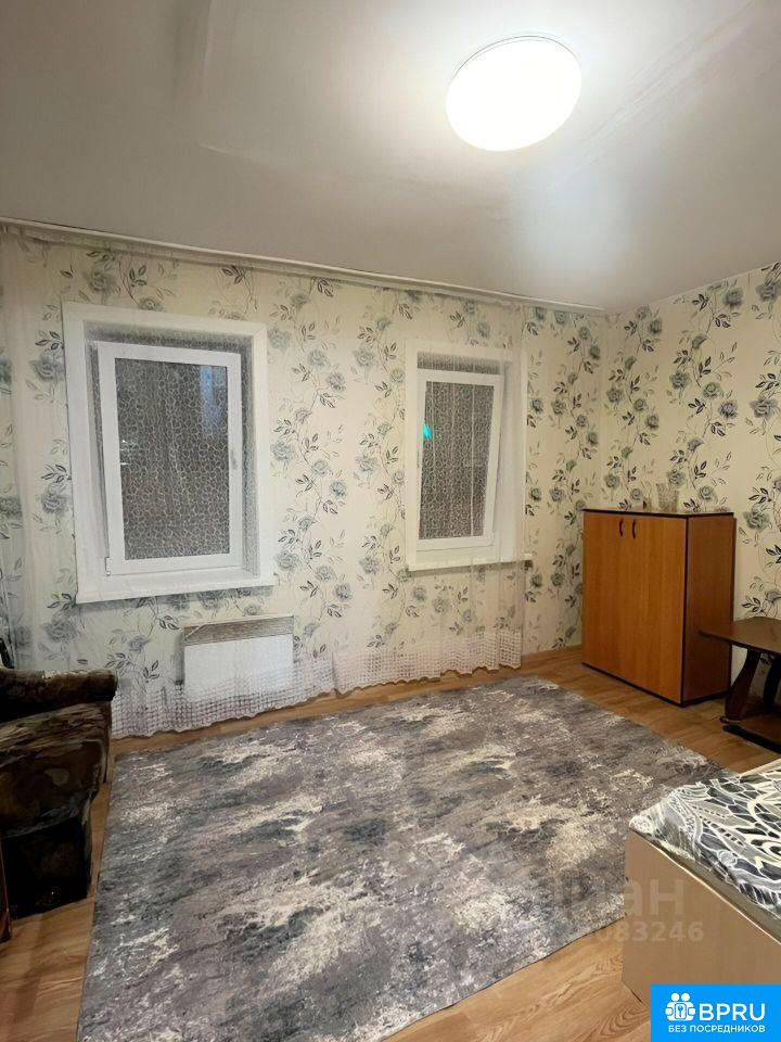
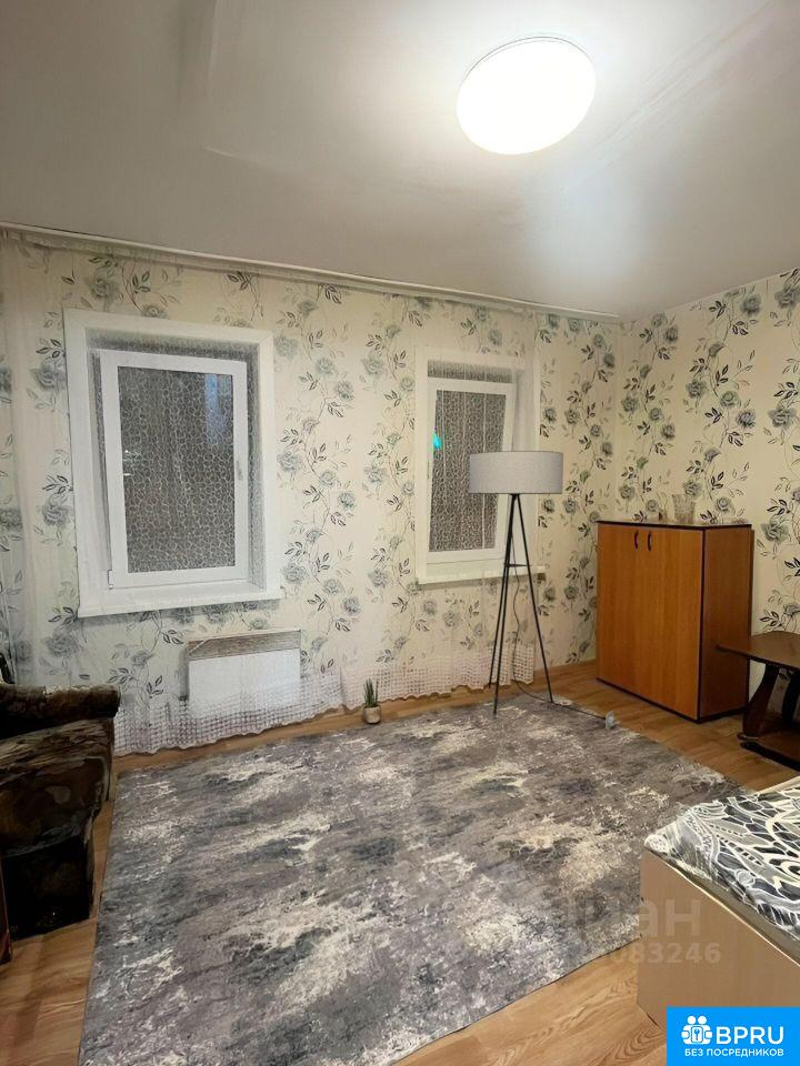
+ floor lamp [468,450,621,731]
+ potted plant [362,677,382,724]
